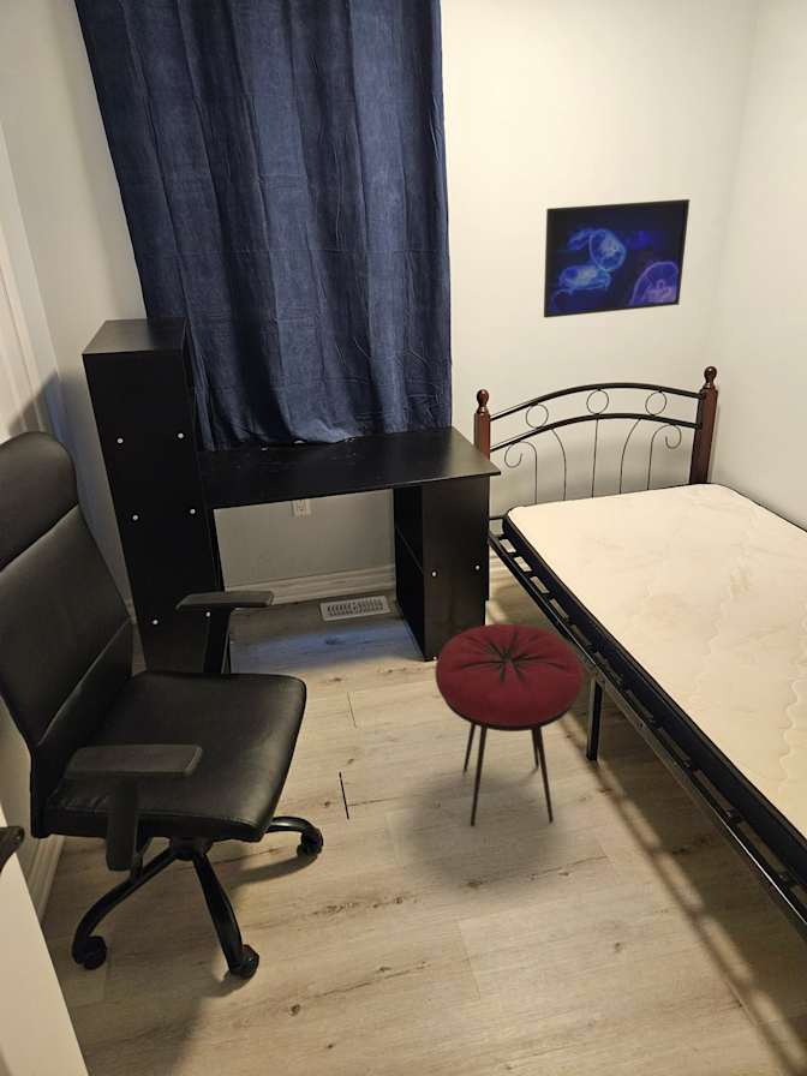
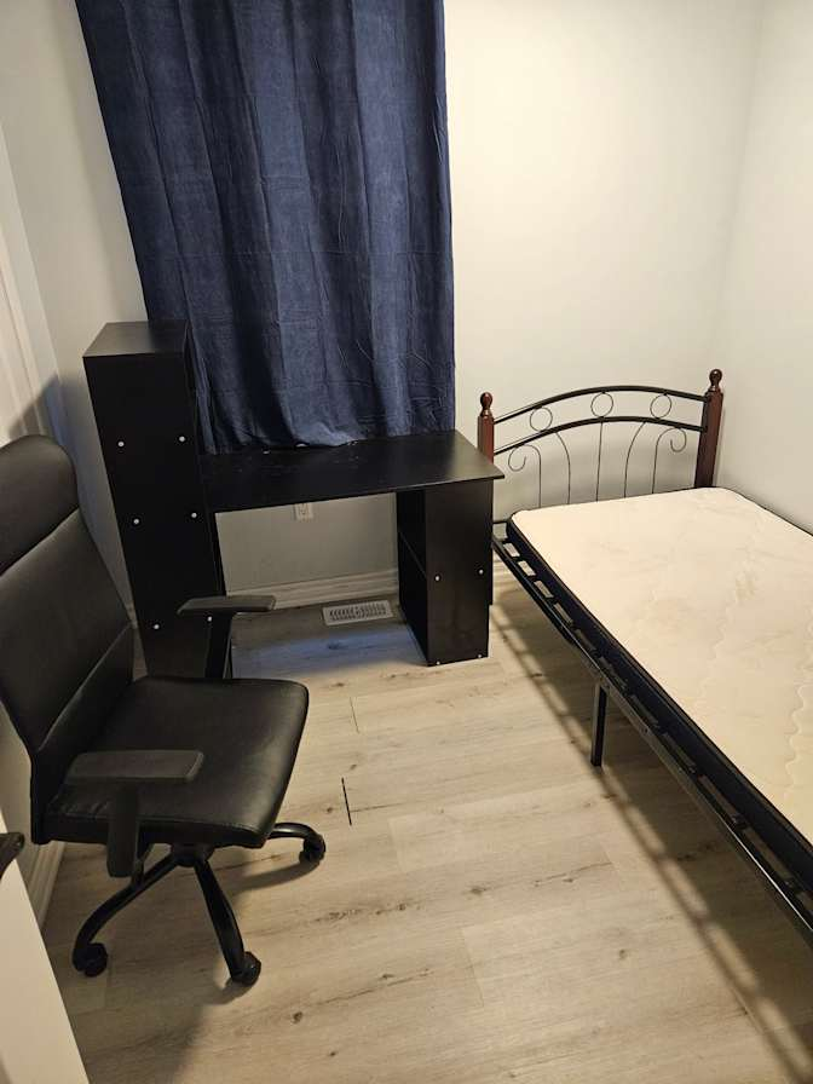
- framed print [543,198,691,319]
- stool [434,622,585,827]
